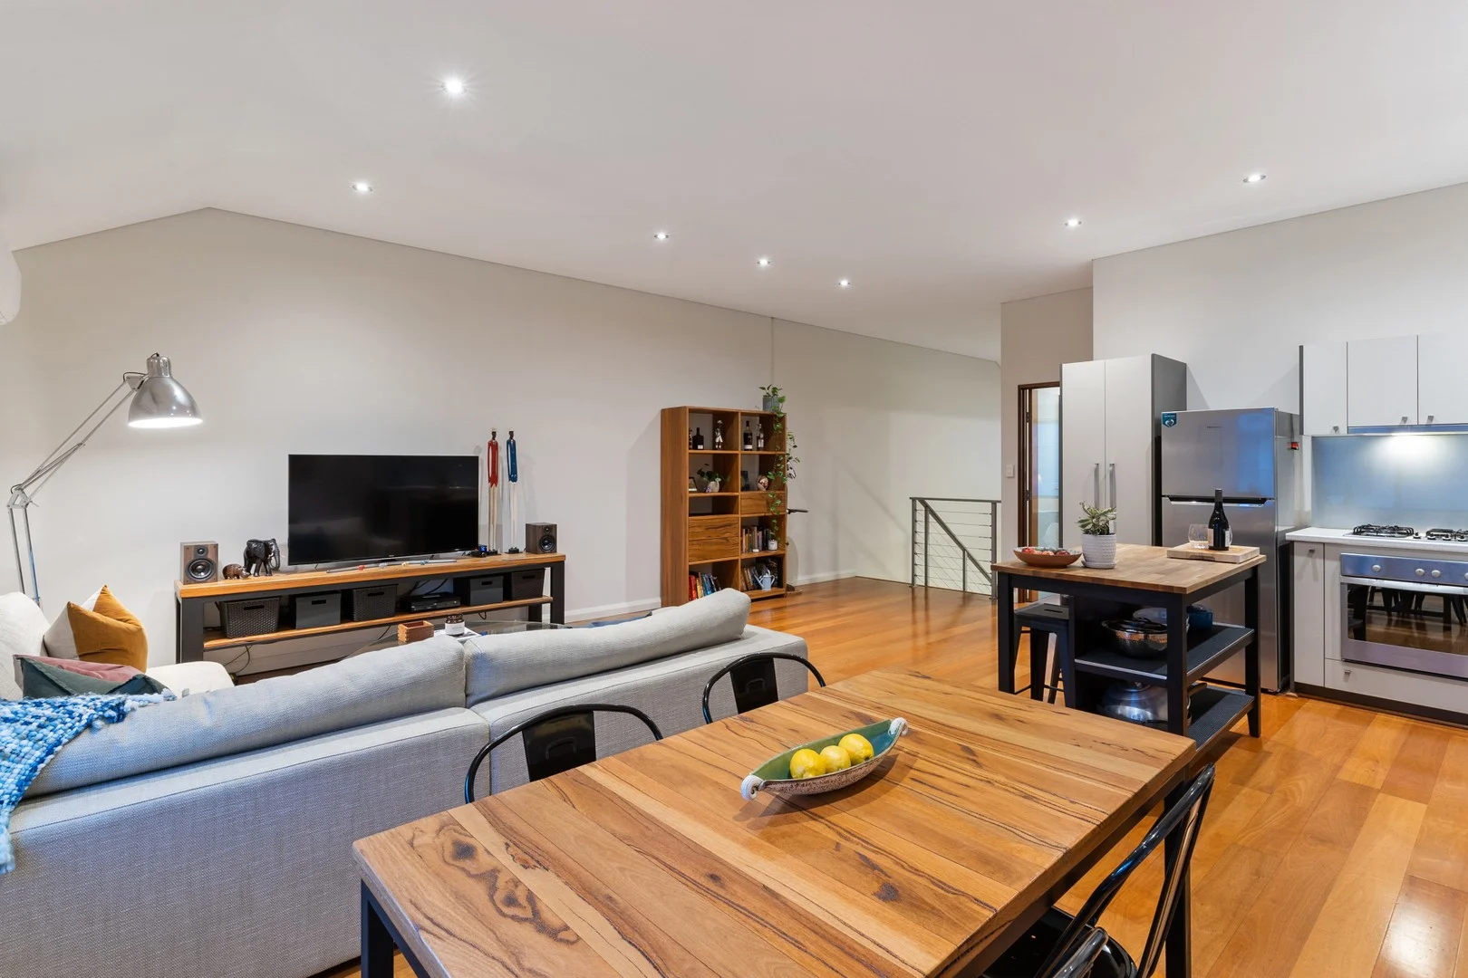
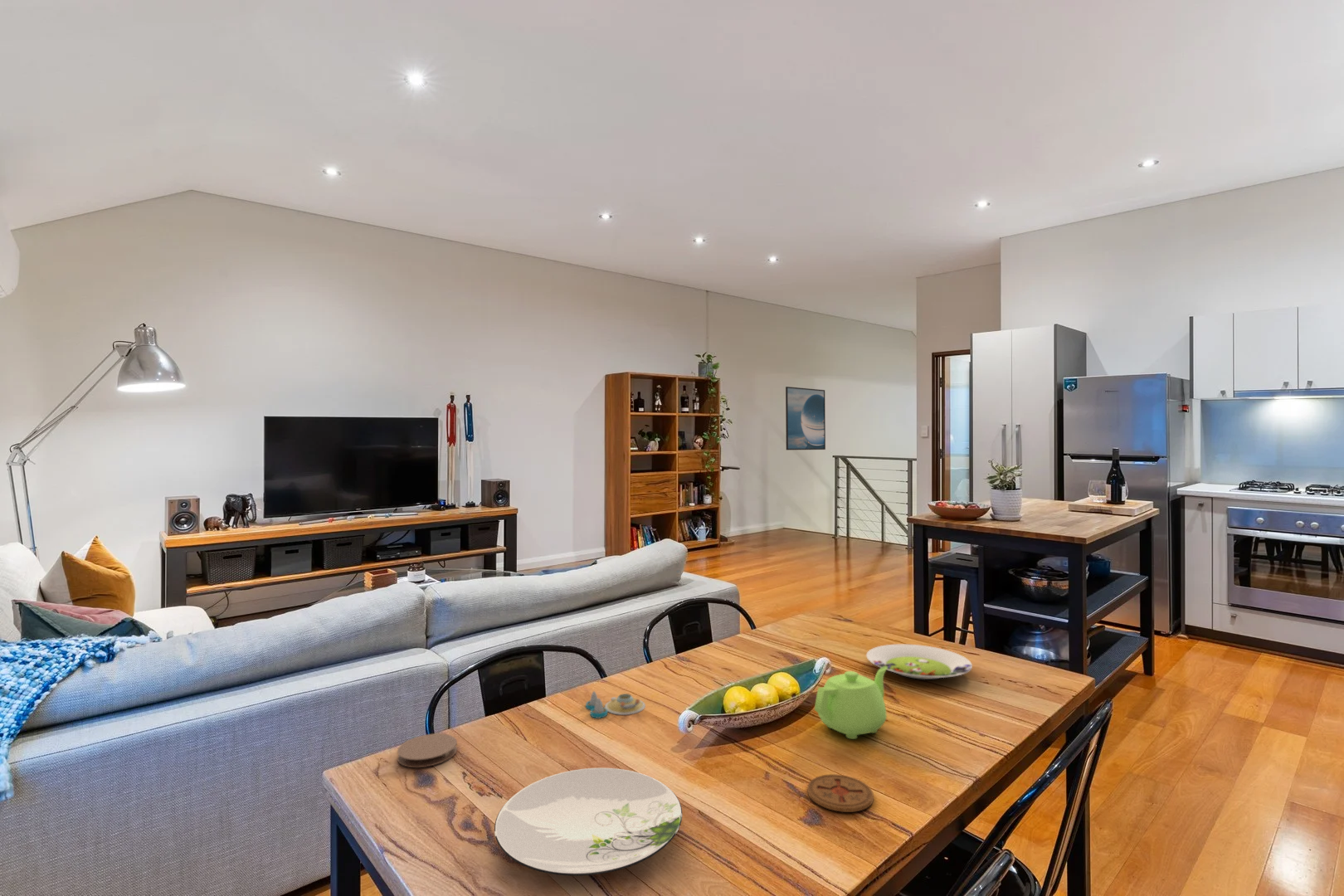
+ coaster [806,773,874,813]
+ plate [494,767,683,877]
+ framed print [785,386,826,450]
+ teapot [813,666,888,740]
+ coaster [397,733,458,768]
+ salt and pepper shaker set [585,690,646,719]
+ salad plate [865,644,973,680]
